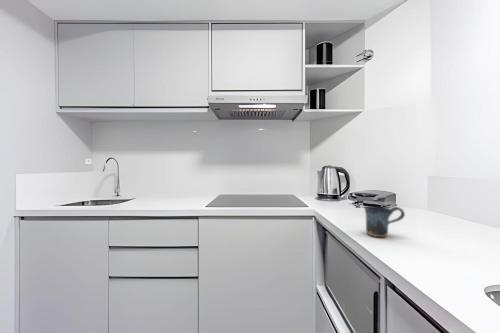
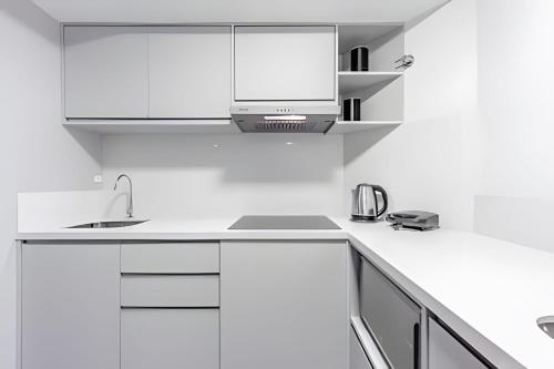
- mug [363,205,406,238]
